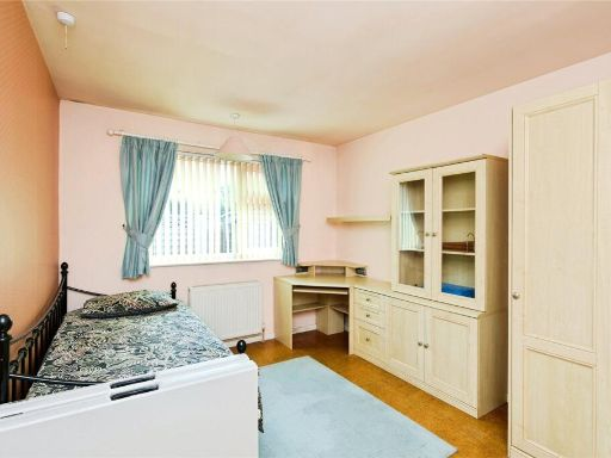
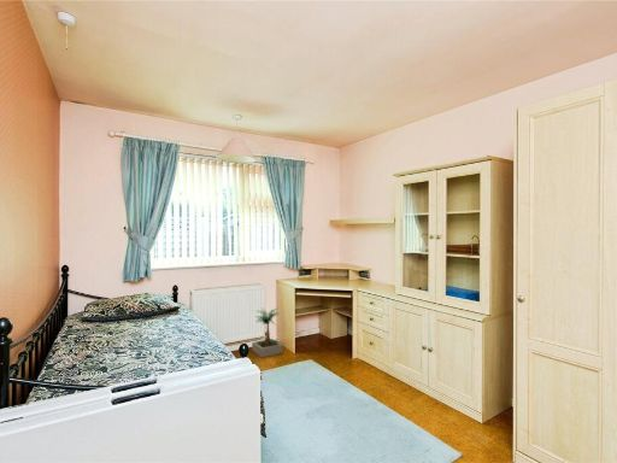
+ potted plant [251,307,283,359]
